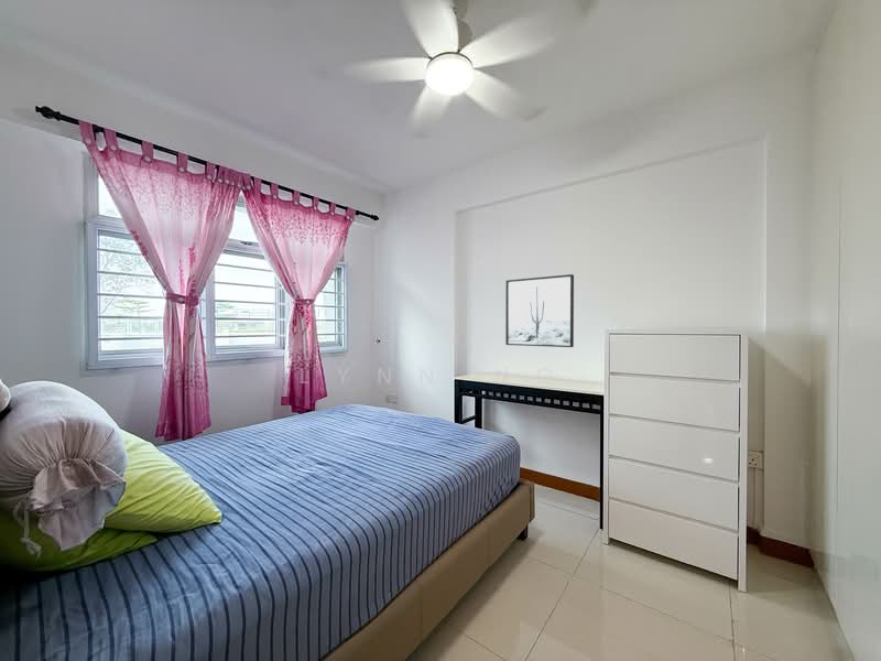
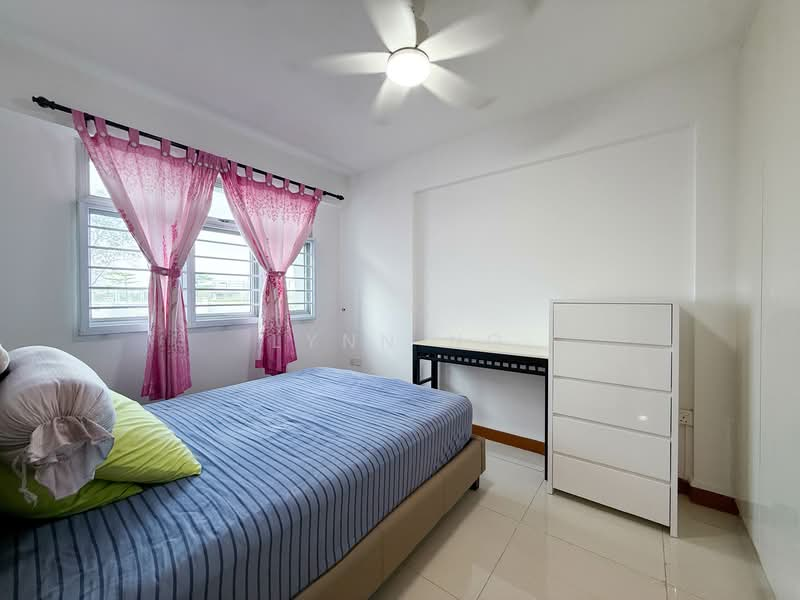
- wall art [504,273,575,348]
